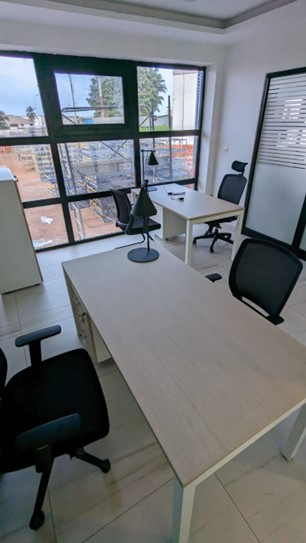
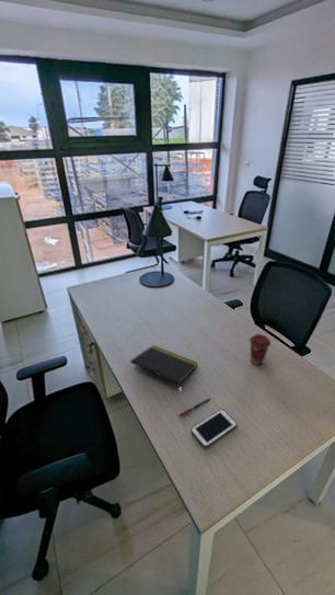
+ pen [178,397,211,417]
+ notepad [129,344,199,386]
+ coffee cup [249,333,272,366]
+ cell phone [190,409,239,448]
